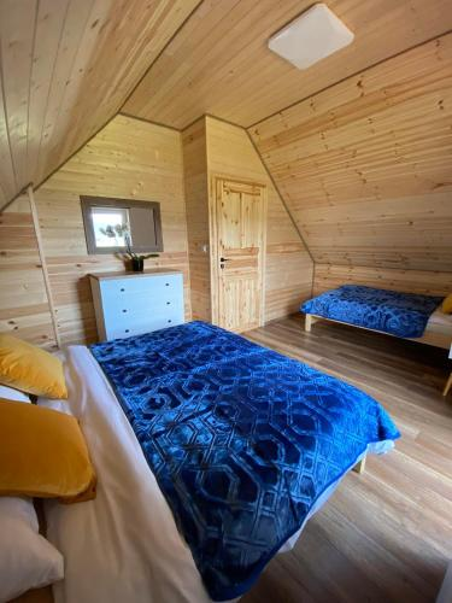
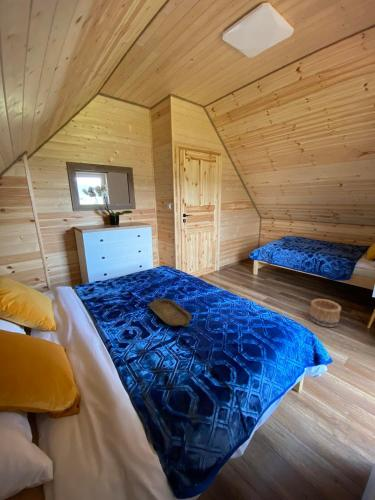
+ basket [309,298,342,328]
+ serving tray [147,297,193,327]
